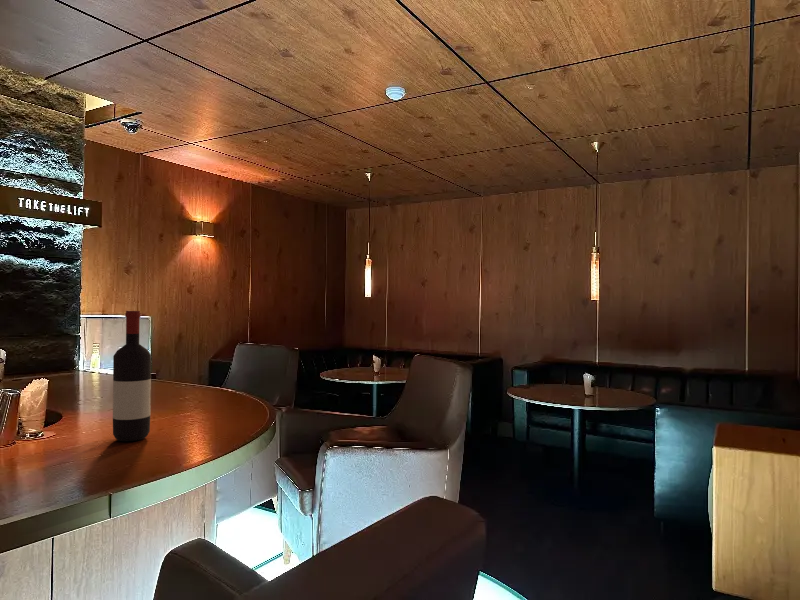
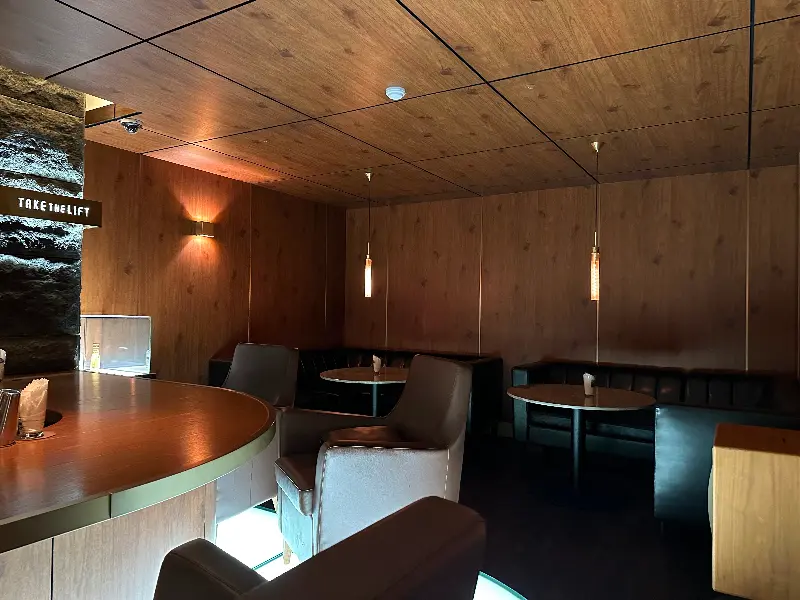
- wine bottle [112,310,152,442]
